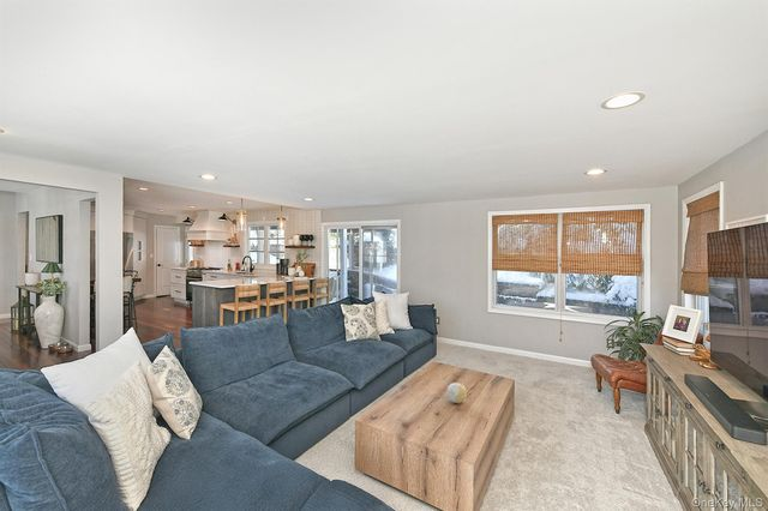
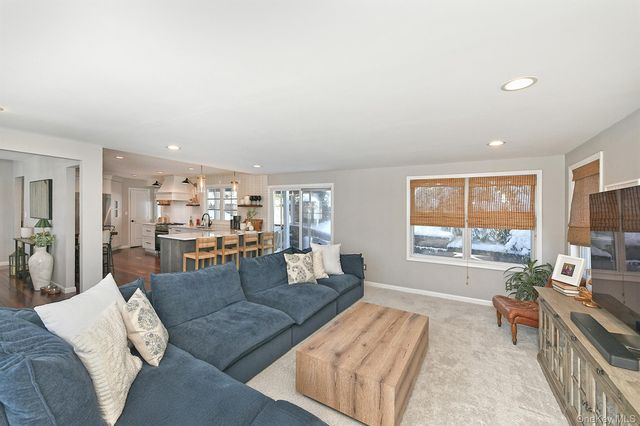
- decorative ball [445,381,468,404]
